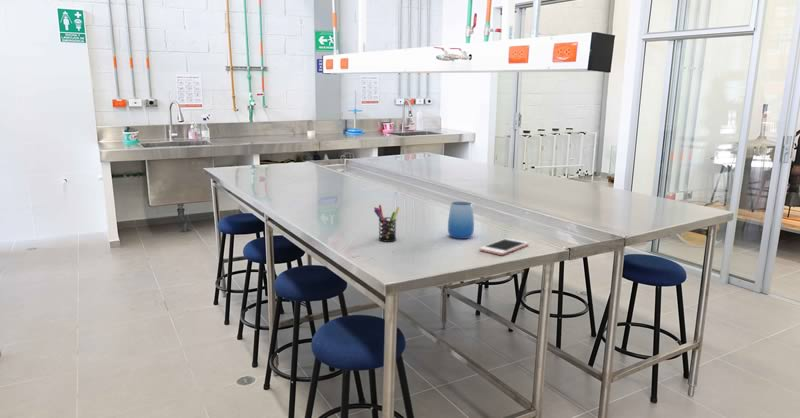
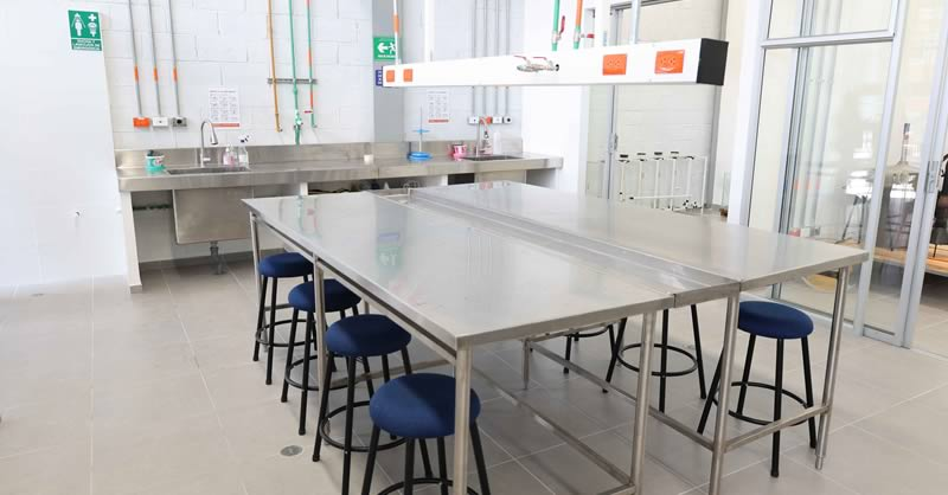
- cell phone [478,237,530,256]
- cup [447,201,475,240]
- pen holder [373,204,400,243]
